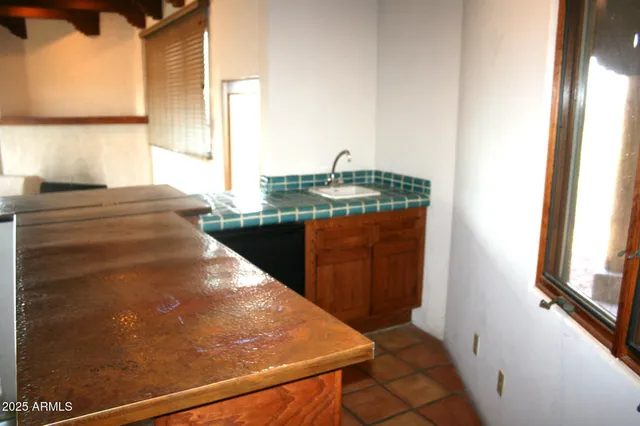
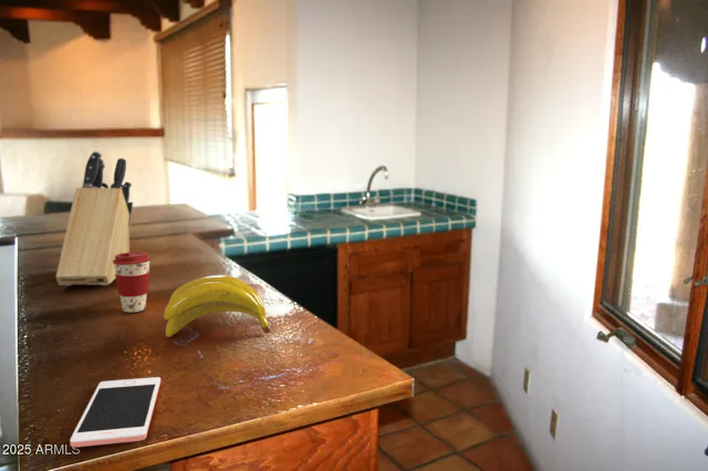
+ cell phone [70,376,162,448]
+ knife block [55,150,134,286]
+ banana [163,274,272,338]
+ coffee cup [113,251,152,313]
